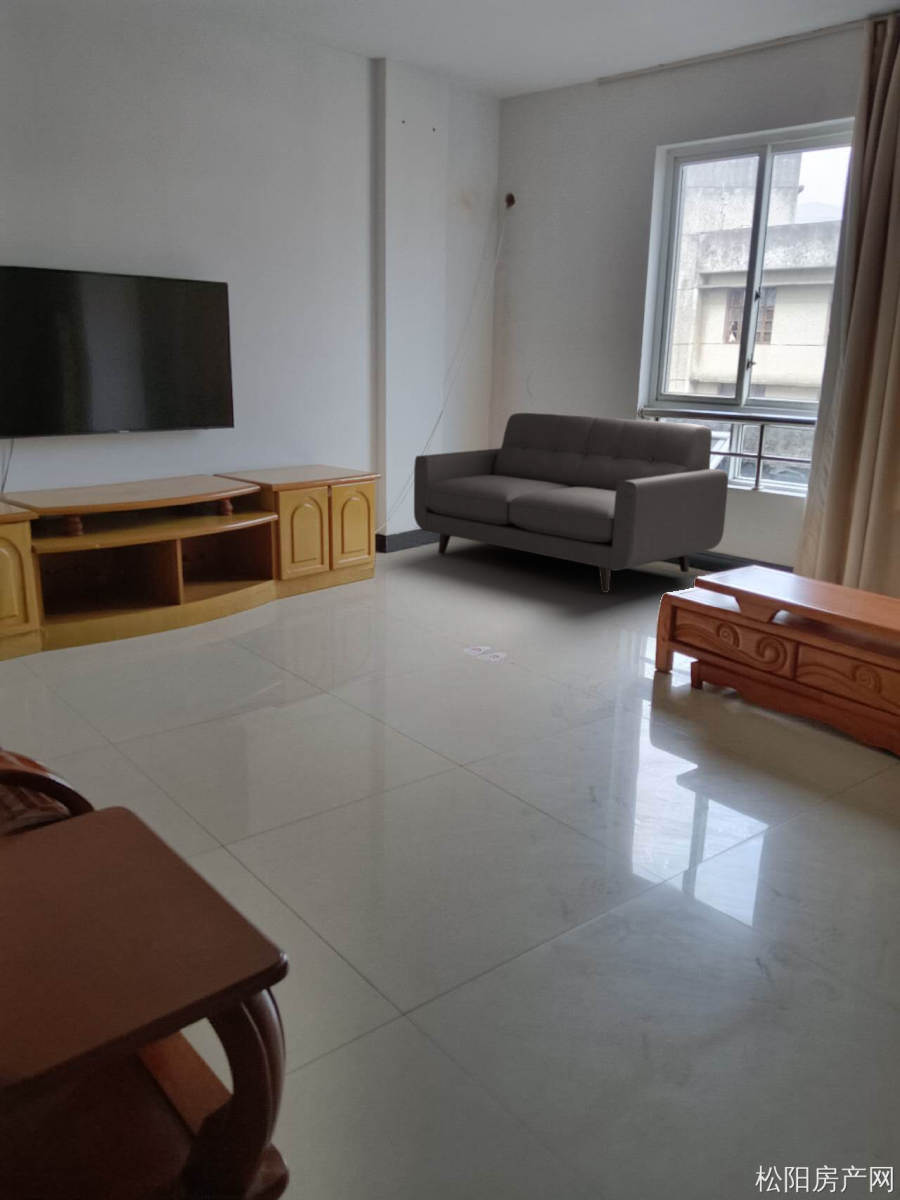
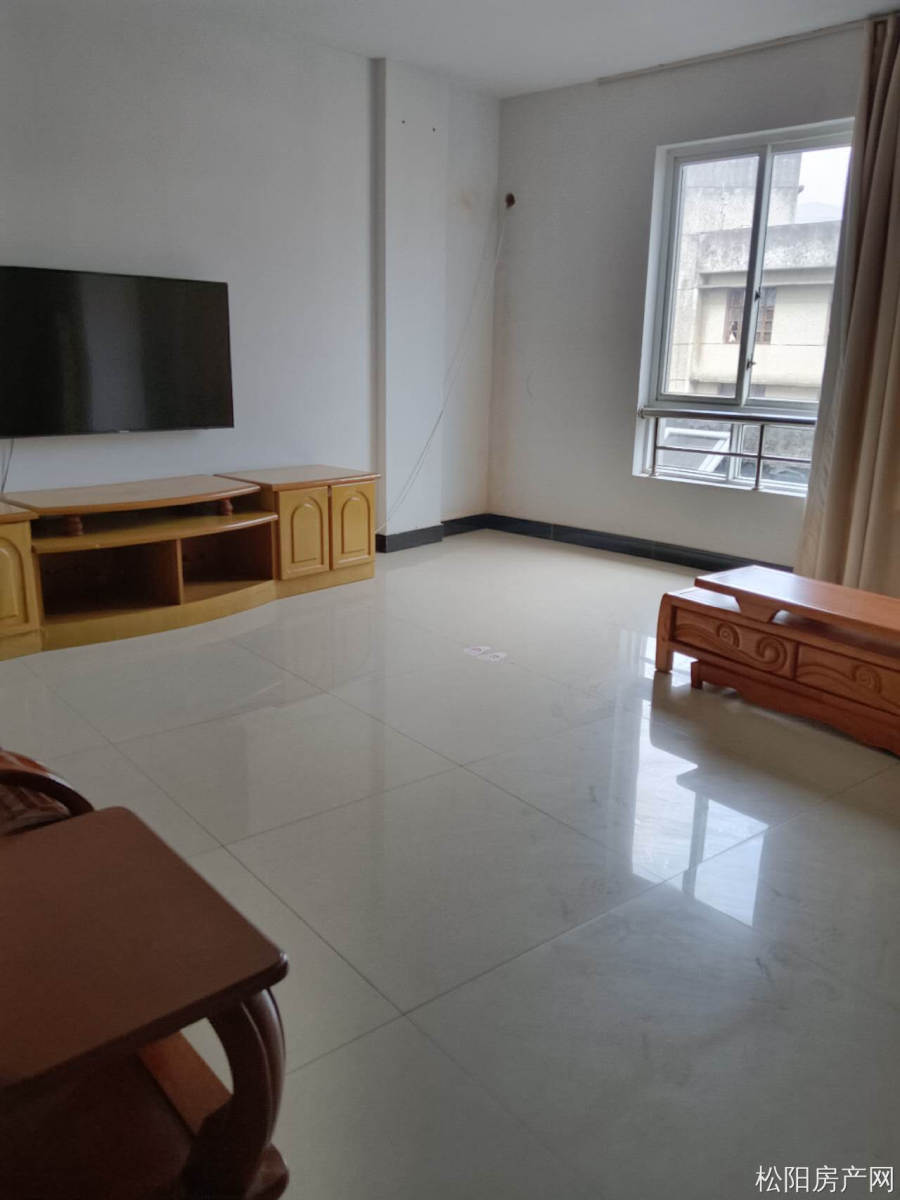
- sofa [413,412,729,594]
